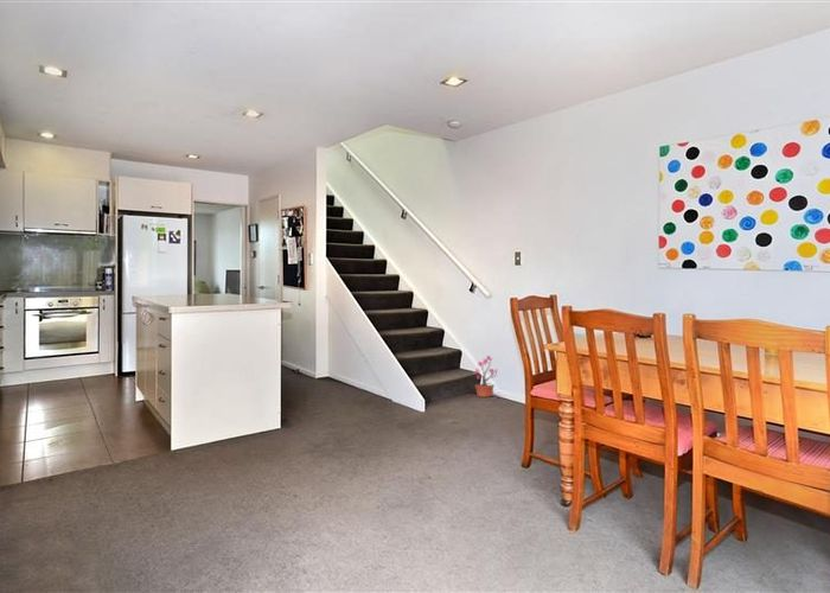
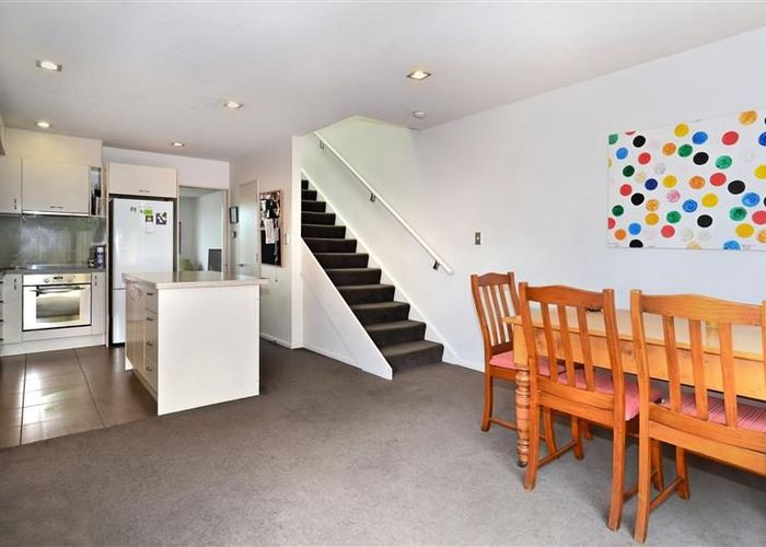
- potted plant [466,355,499,398]
